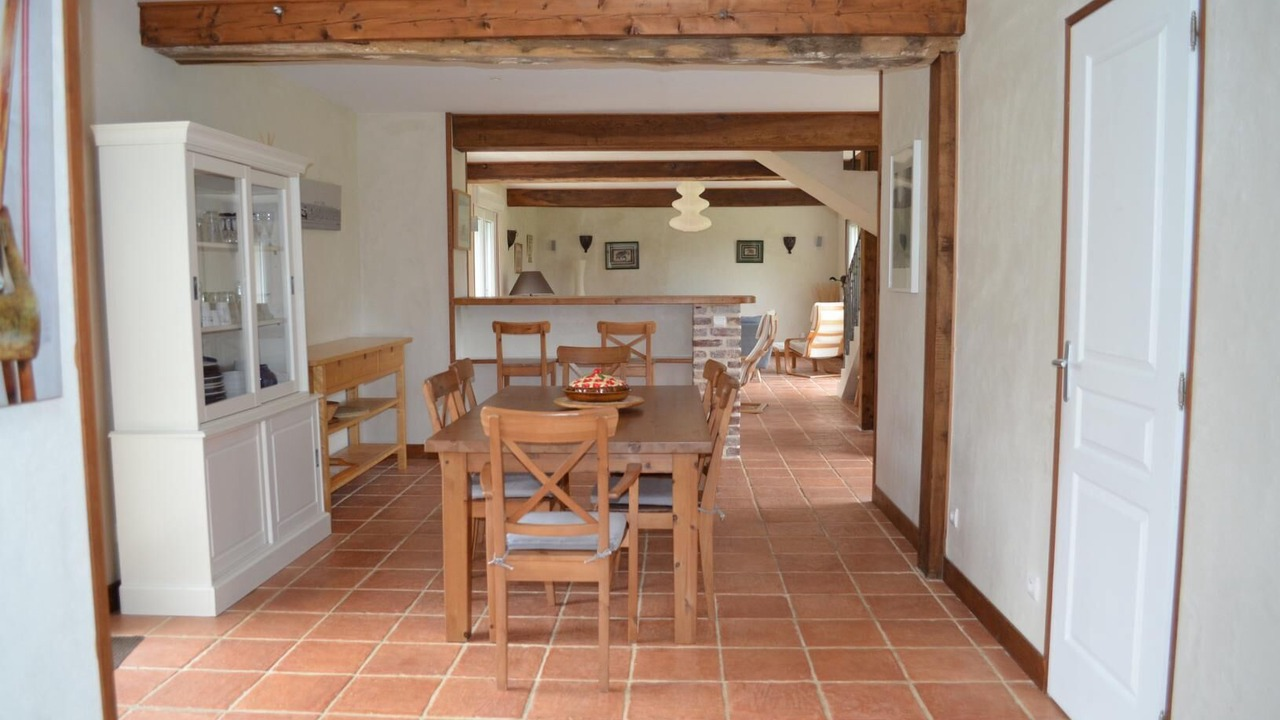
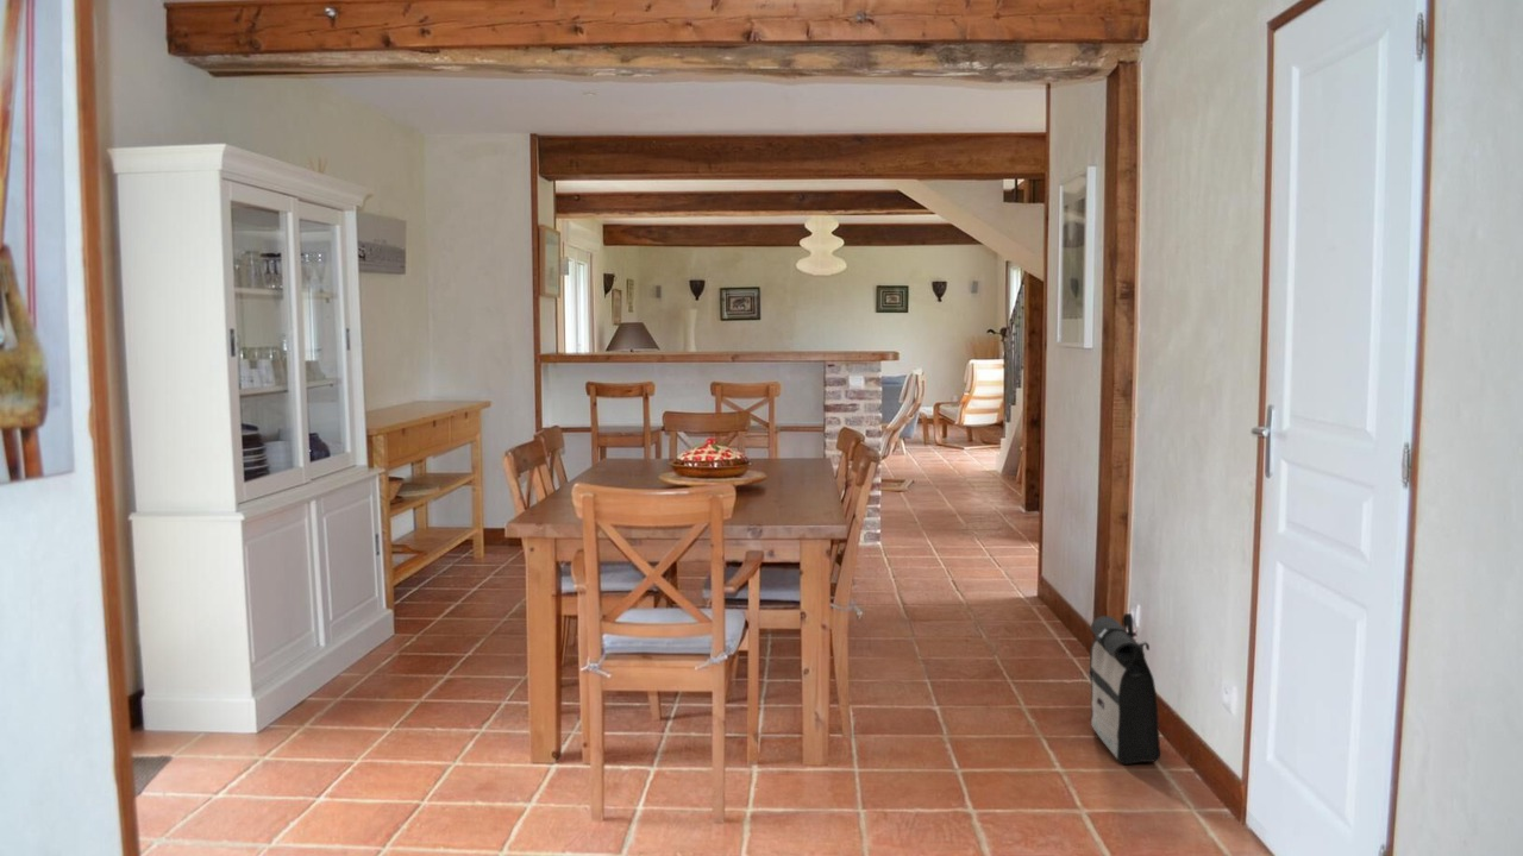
+ backpack [1089,612,1161,766]
